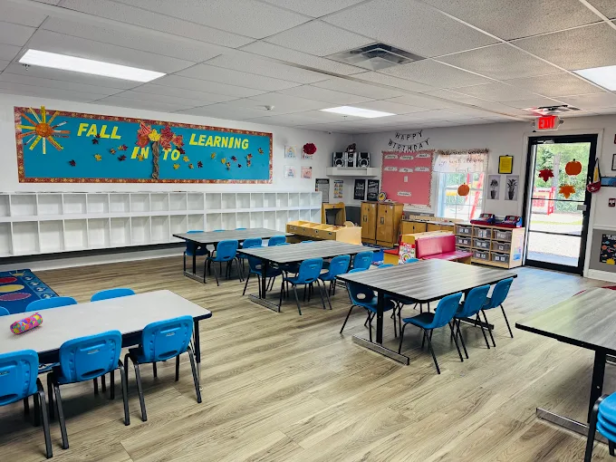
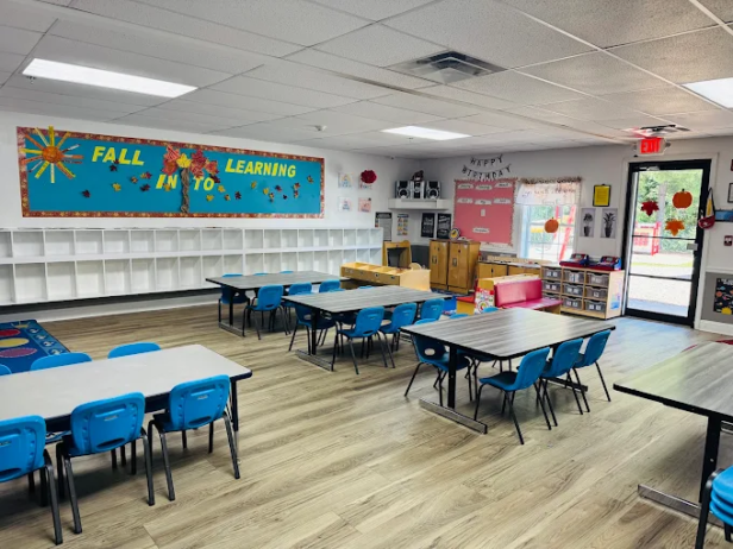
- pencil case [9,311,44,335]
